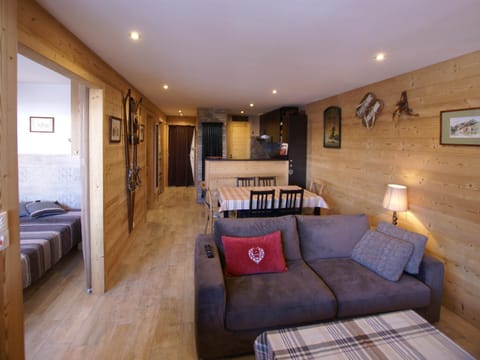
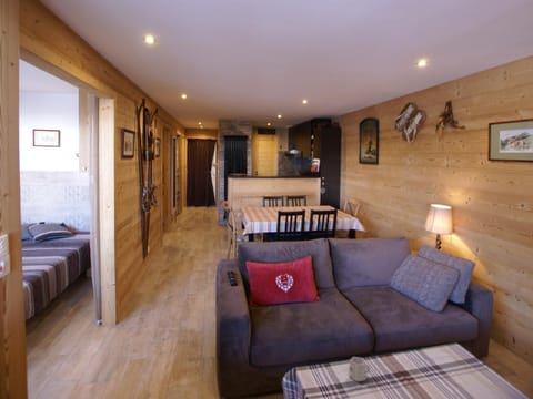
+ cup [349,356,371,382]
